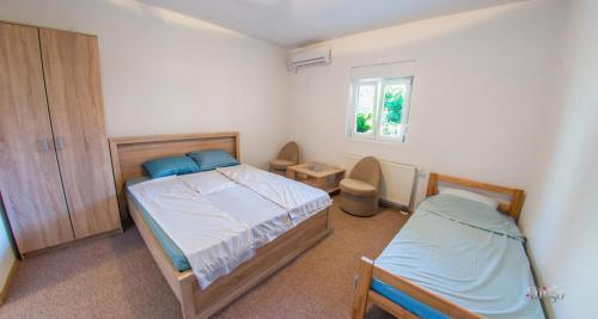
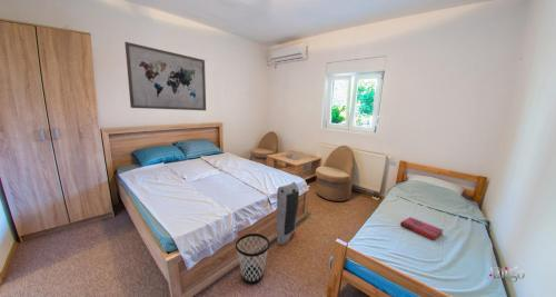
+ wastebasket [235,232,271,285]
+ air purifier [276,181,300,246]
+ hardback book [399,216,444,241]
+ wall art [123,41,207,111]
